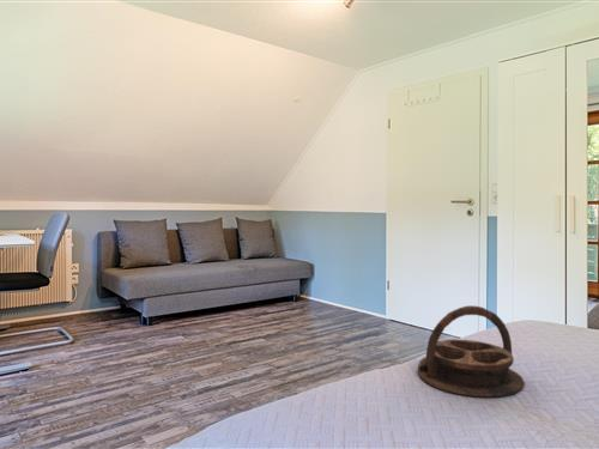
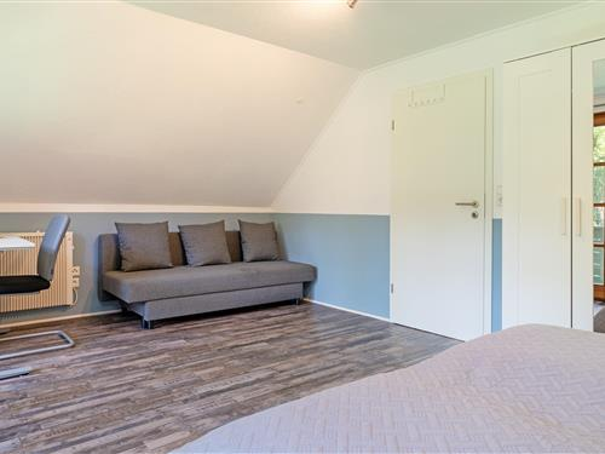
- serving tray [417,304,526,398]
